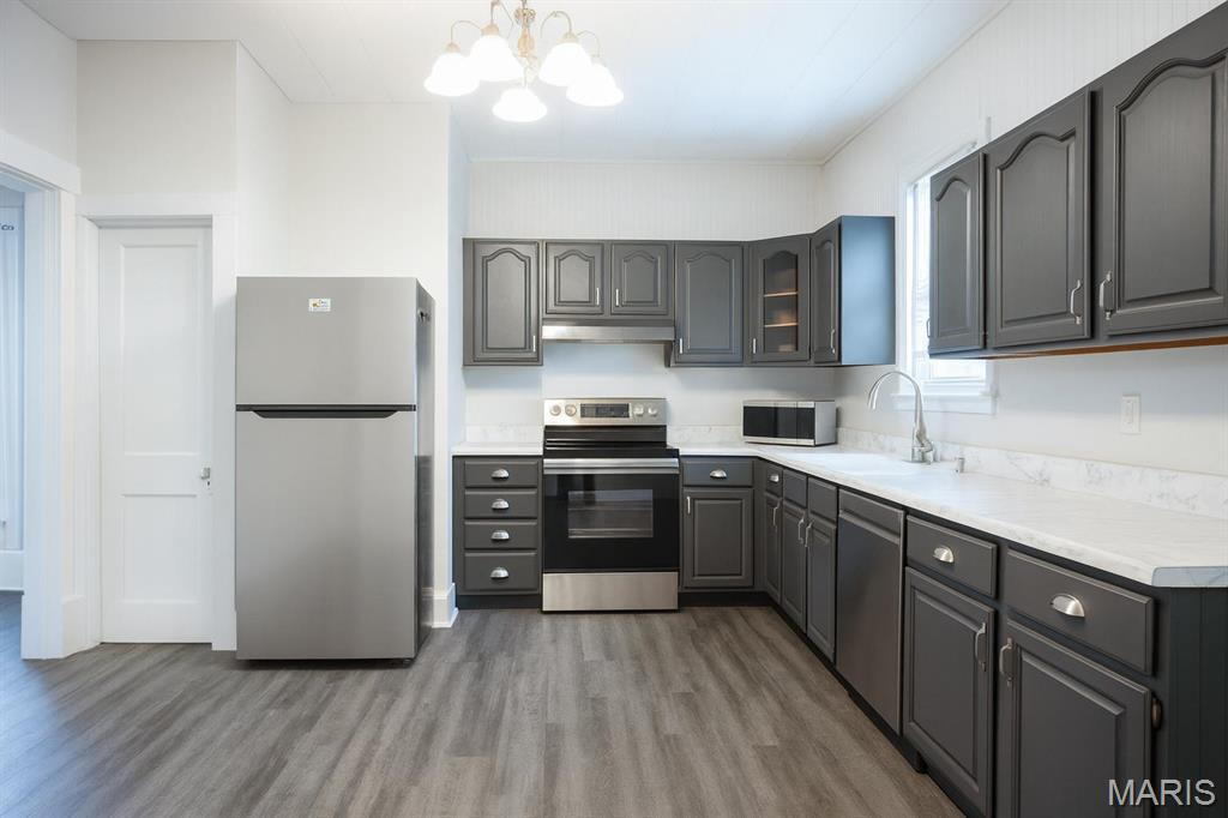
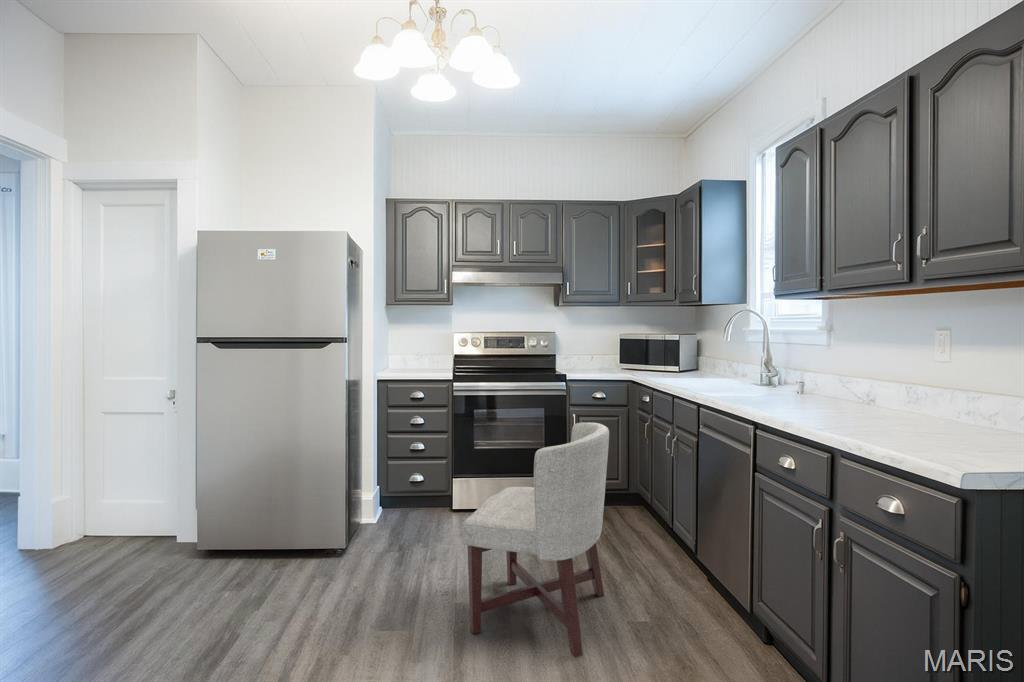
+ chair [460,422,610,658]
